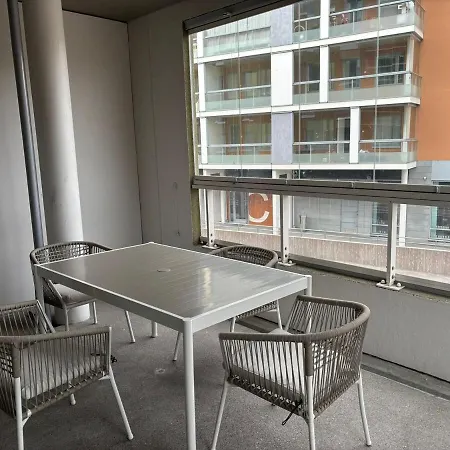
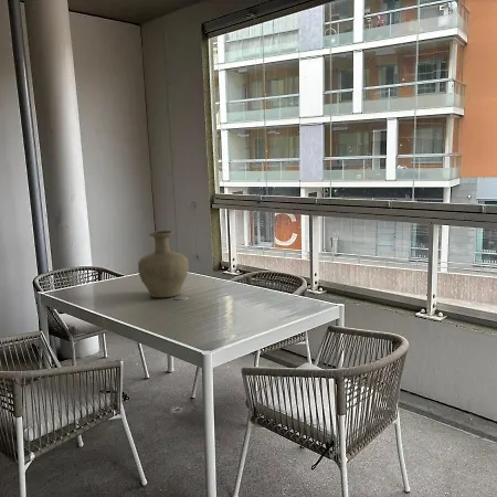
+ vase [137,230,190,298]
